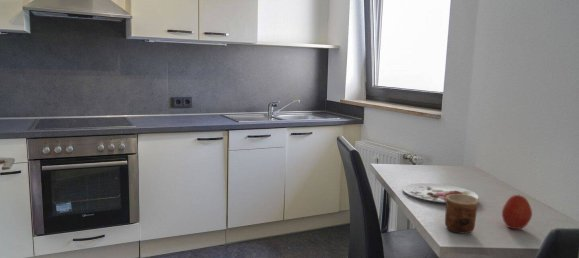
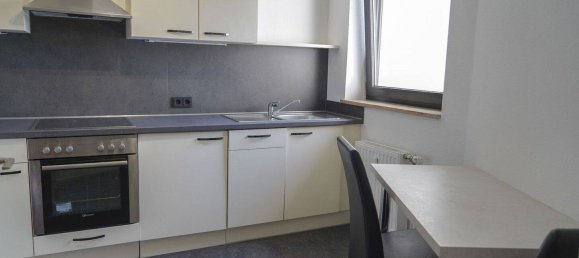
- apple [501,194,533,230]
- cup [444,194,480,234]
- plate [402,182,480,204]
